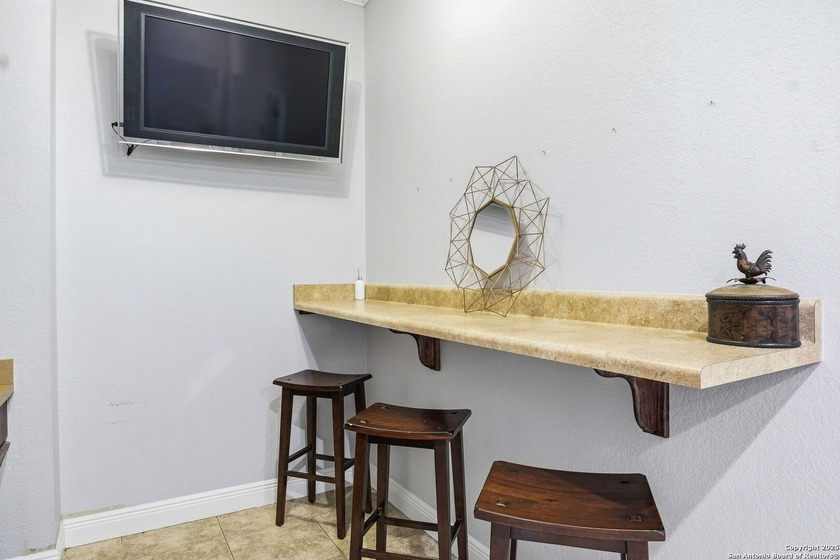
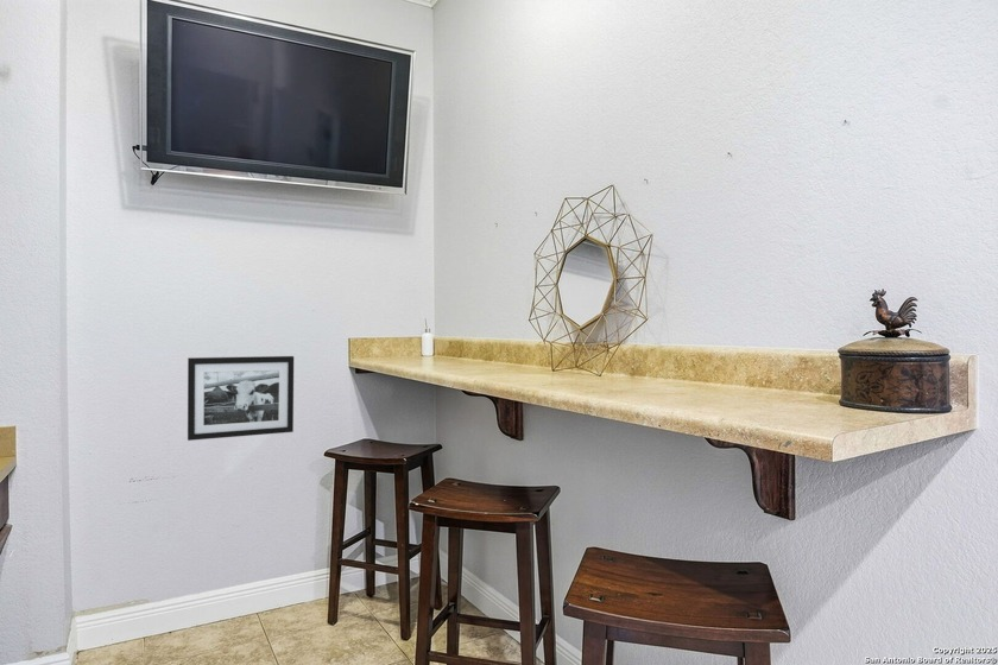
+ picture frame [187,355,295,442]
